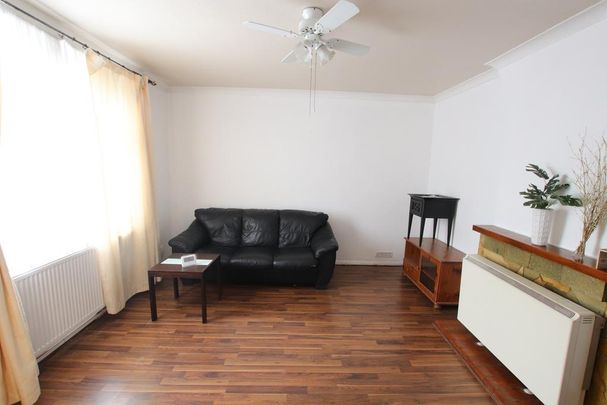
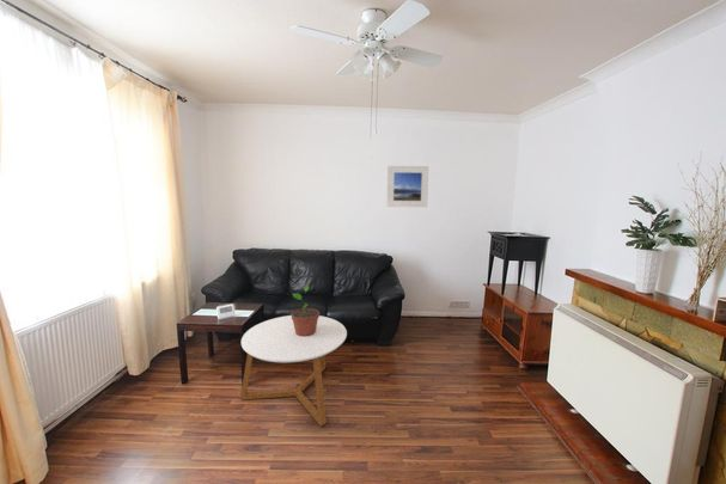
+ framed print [386,165,429,208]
+ coffee table [239,314,348,427]
+ potted plant [291,283,321,337]
